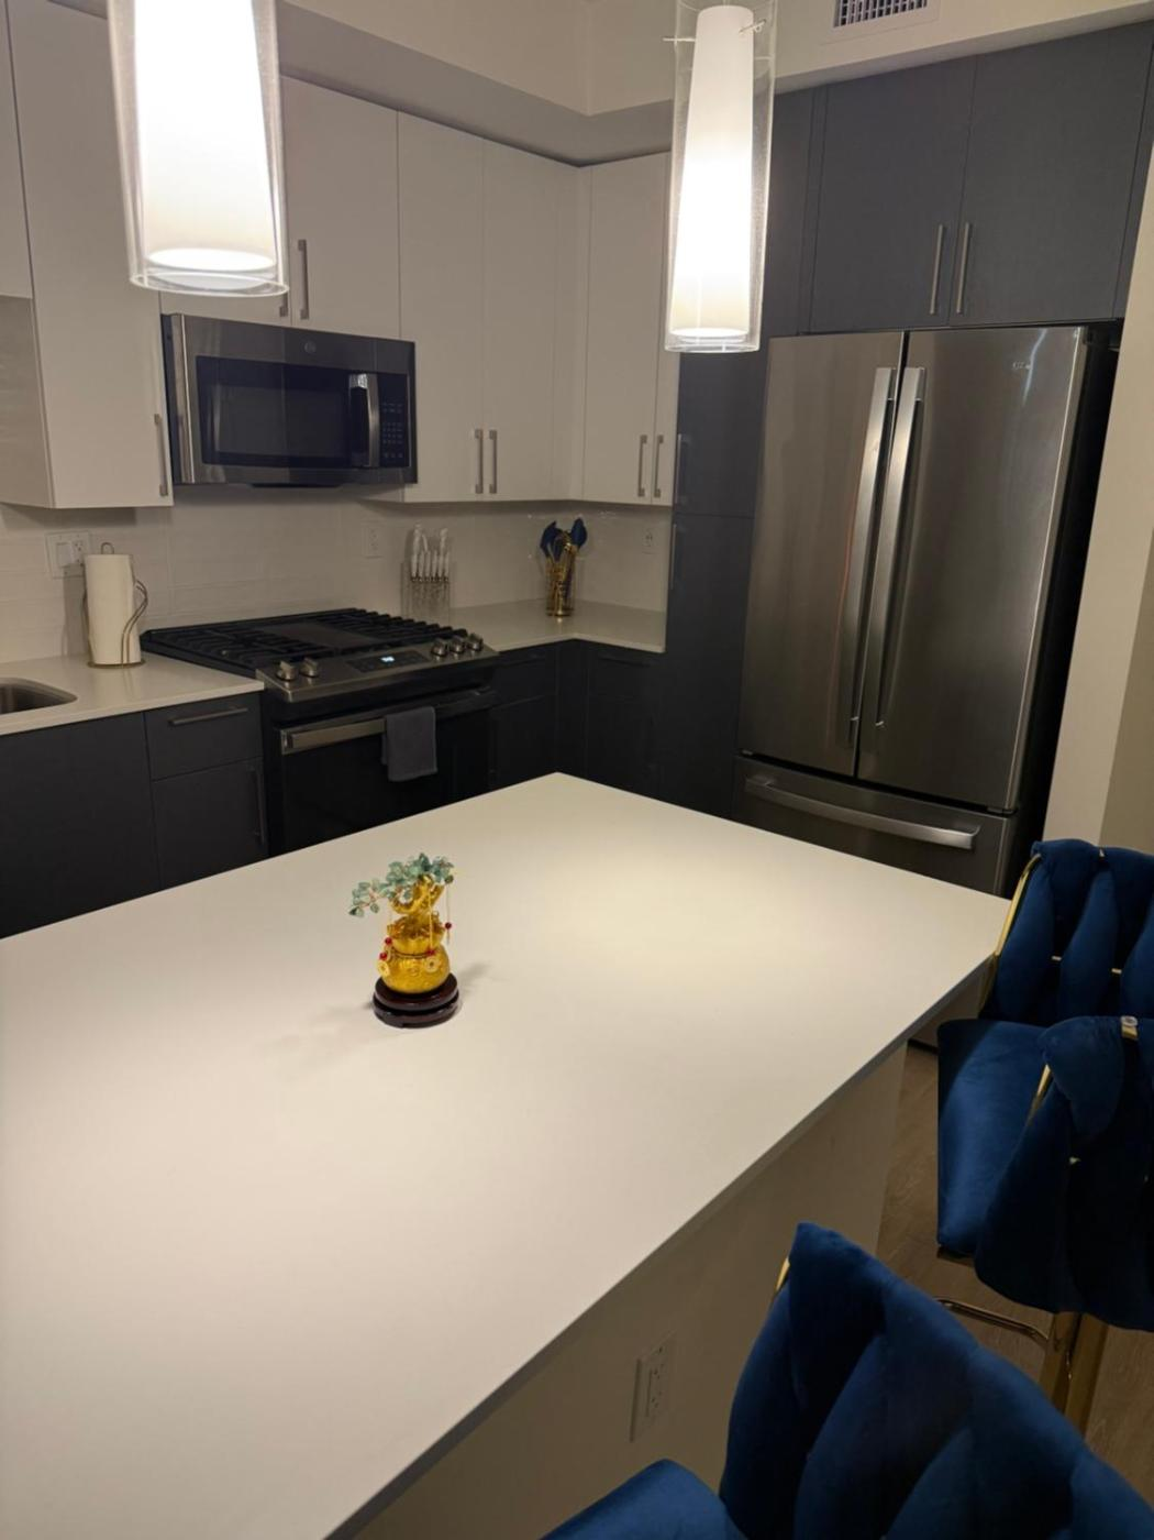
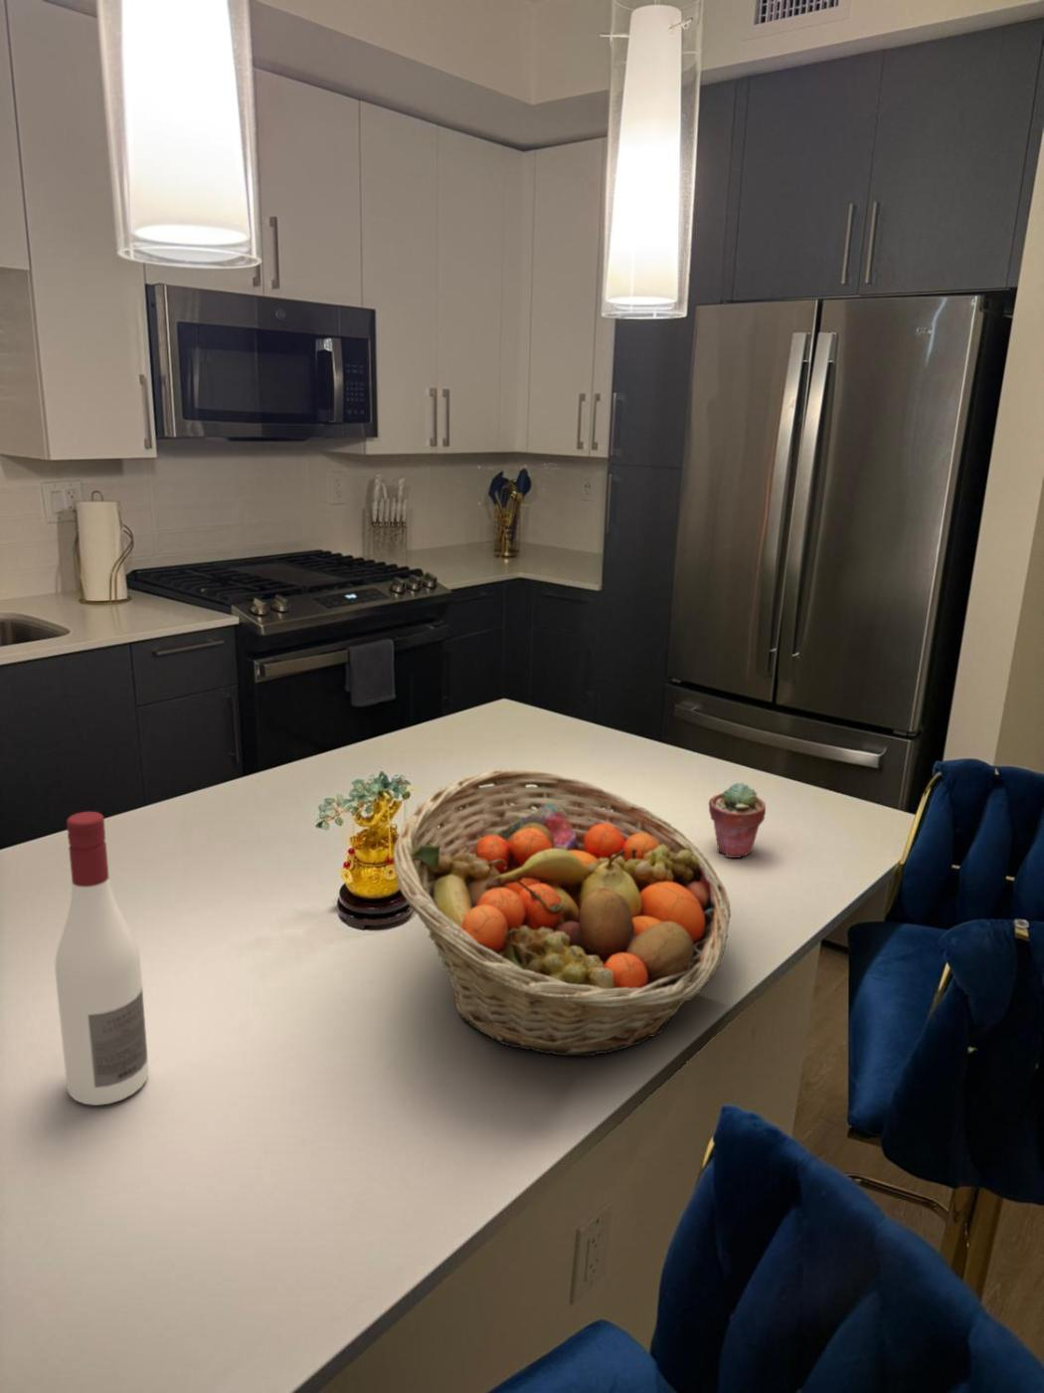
+ potted succulent [708,782,767,859]
+ alcohol [54,811,149,1107]
+ fruit basket [393,768,731,1056]
